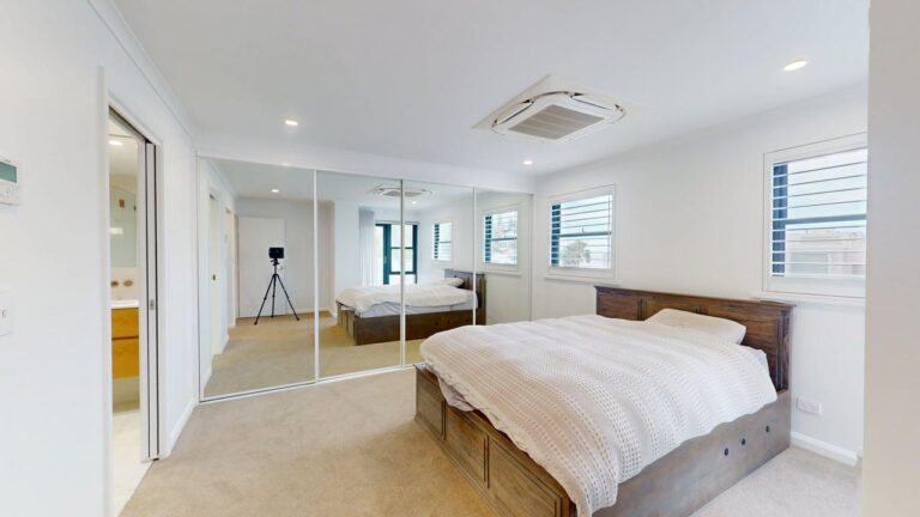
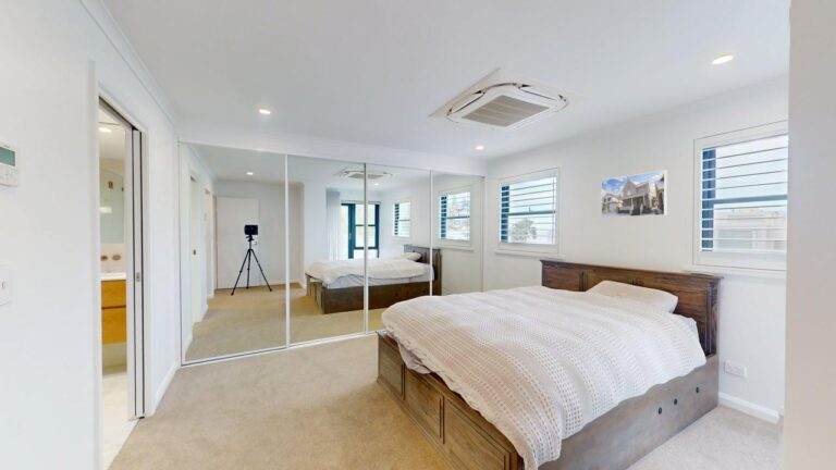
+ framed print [600,169,668,219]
